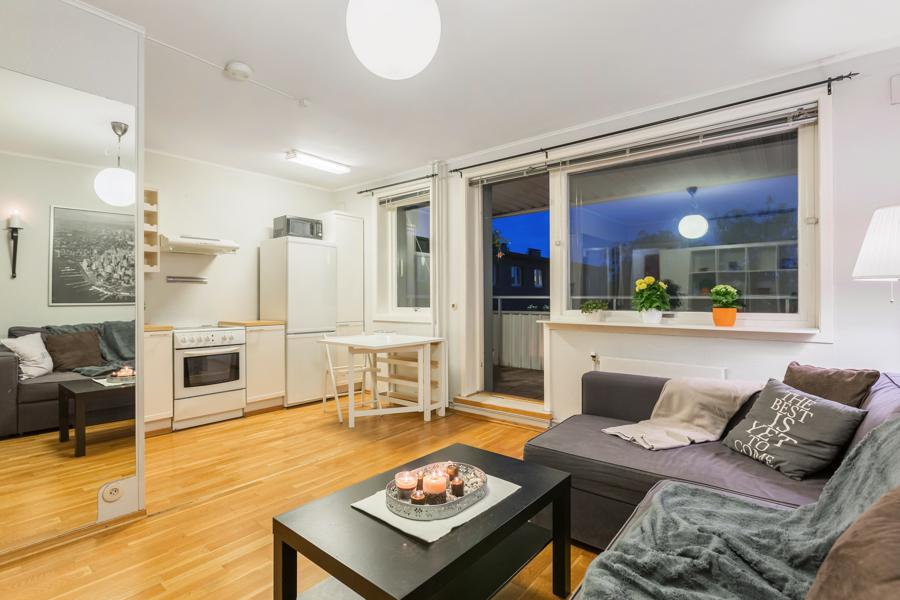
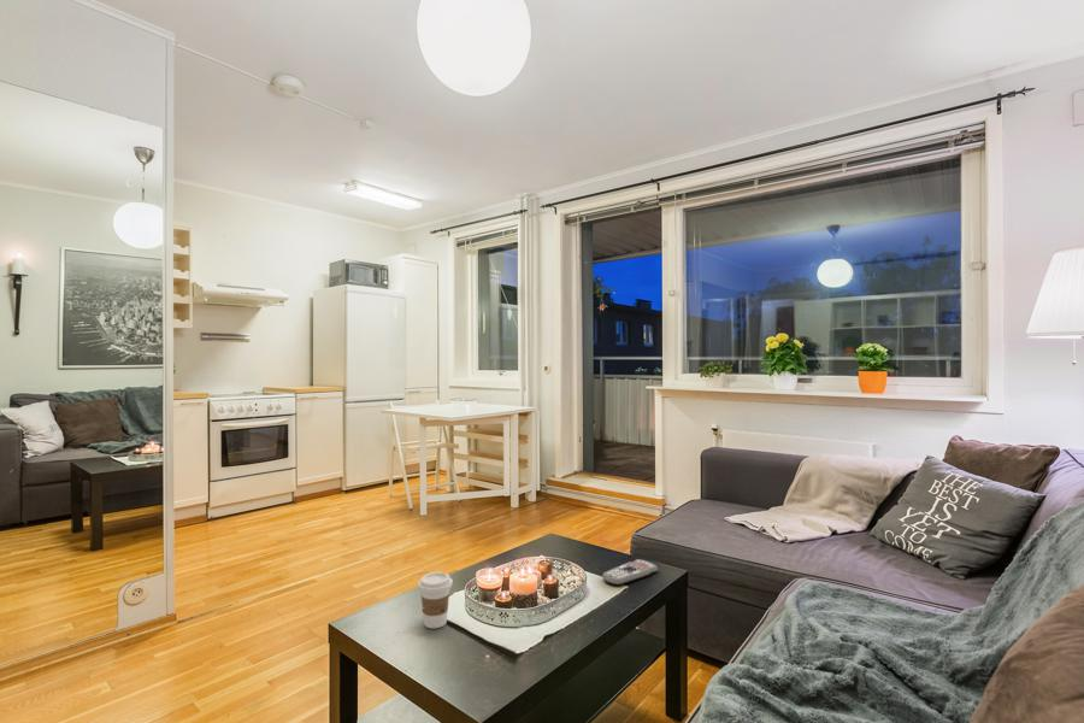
+ remote control [601,558,659,587]
+ coffee cup [417,571,454,629]
